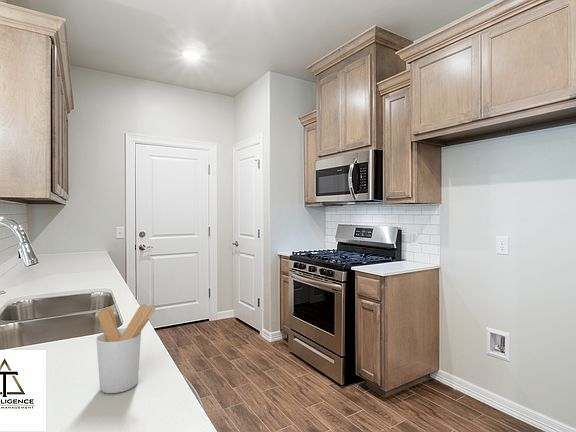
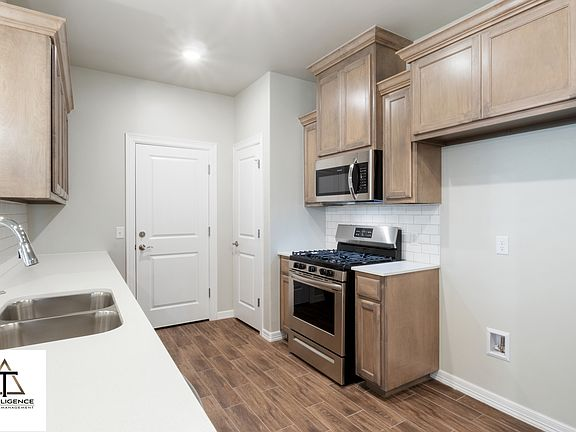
- utensil holder [95,303,157,394]
